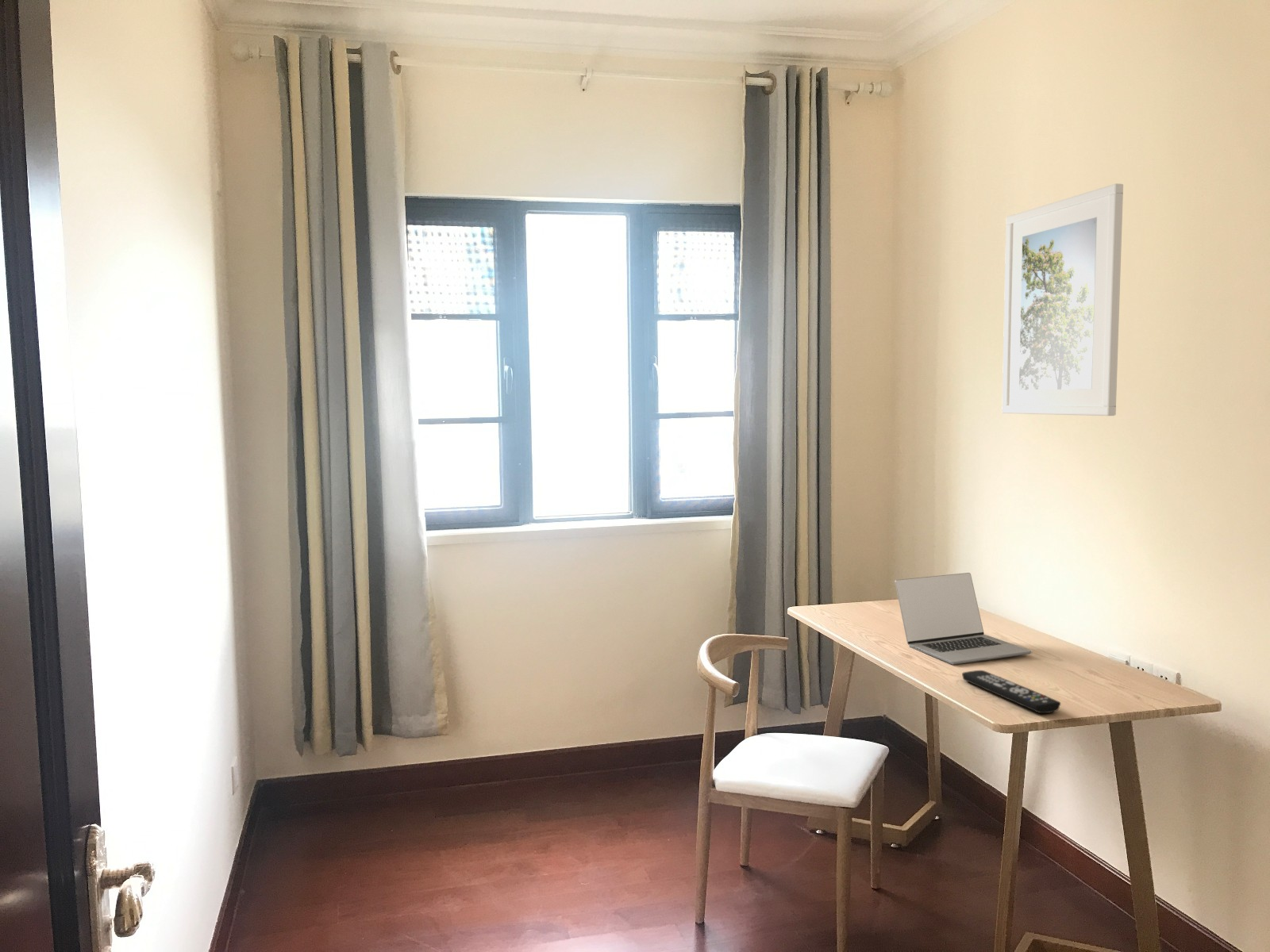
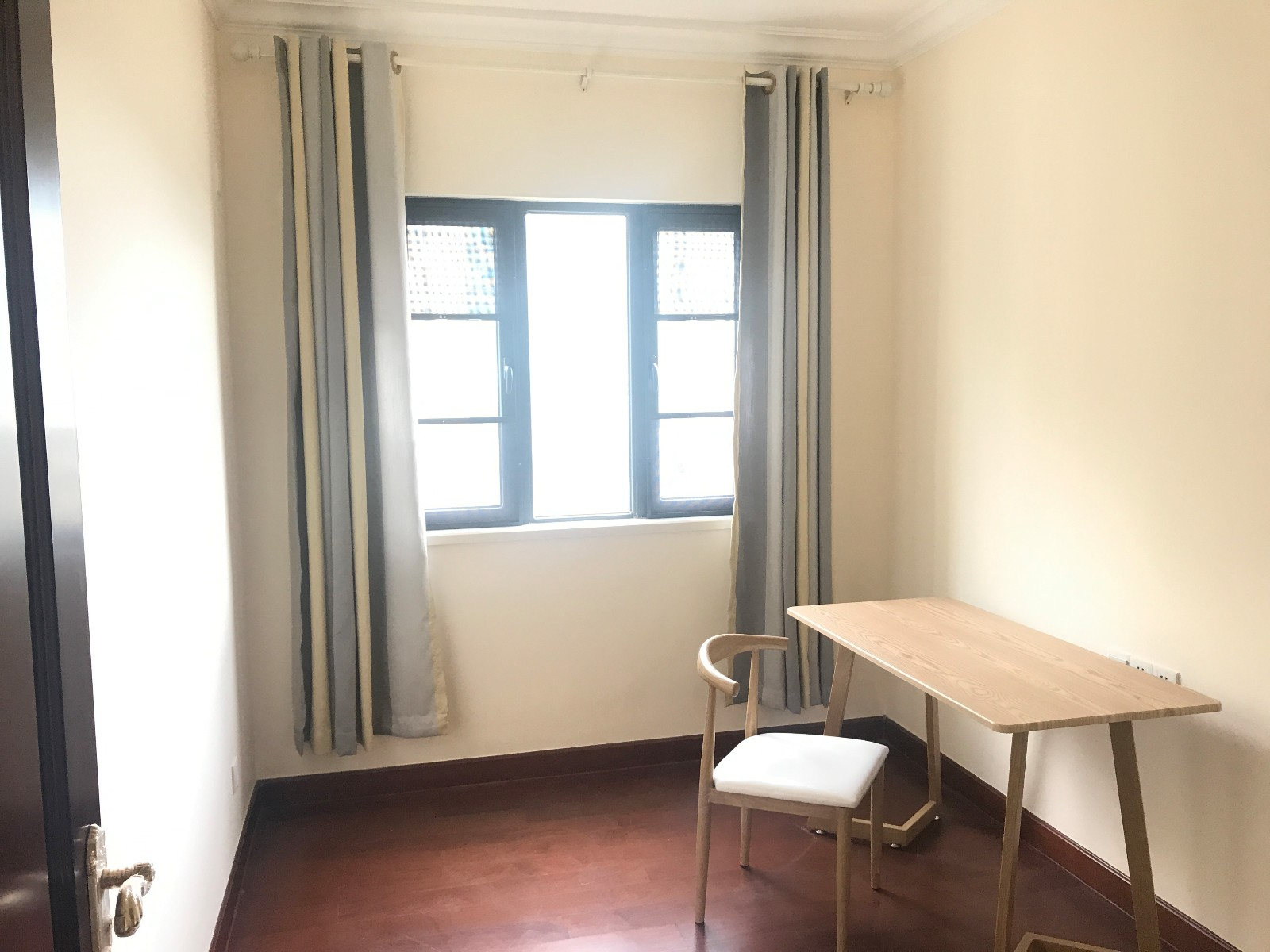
- remote control [961,670,1061,714]
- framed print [1001,182,1124,417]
- laptop [895,572,1032,666]
